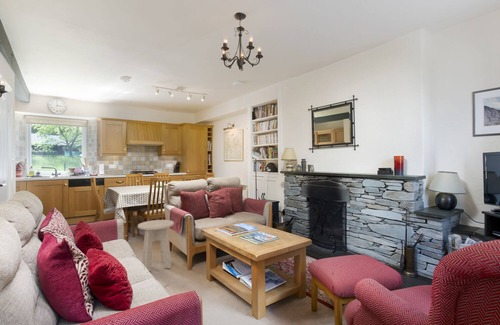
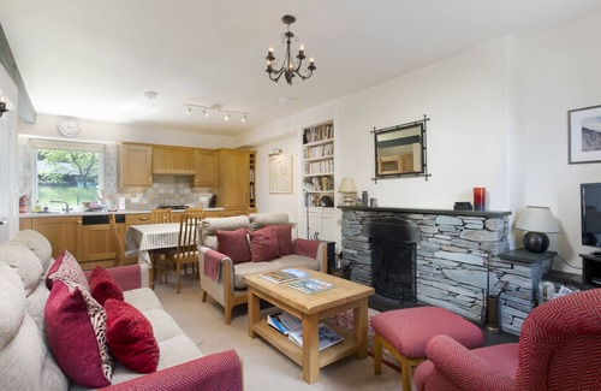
- side table [137,219,175,272]
